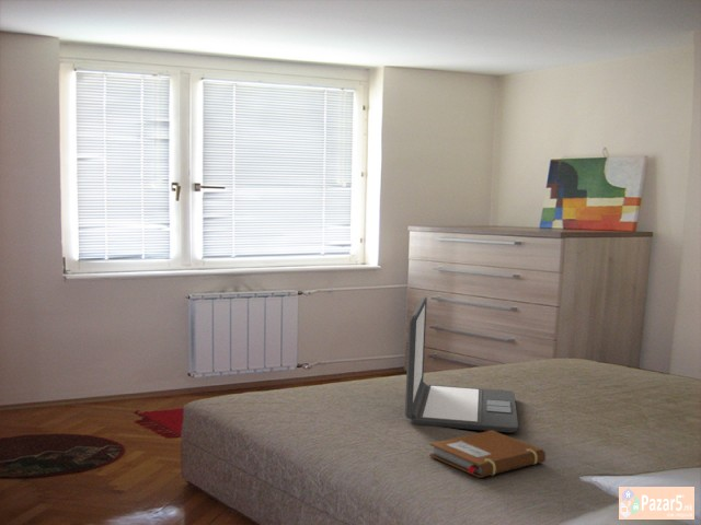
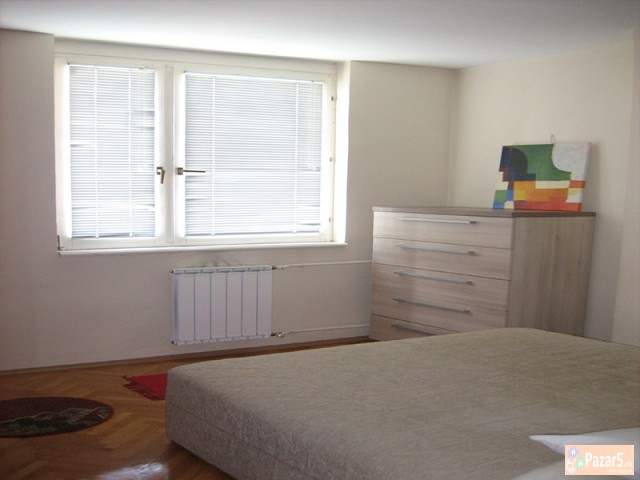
- laptop [404,295,519,434]
- notebook [428,431,547,479]
